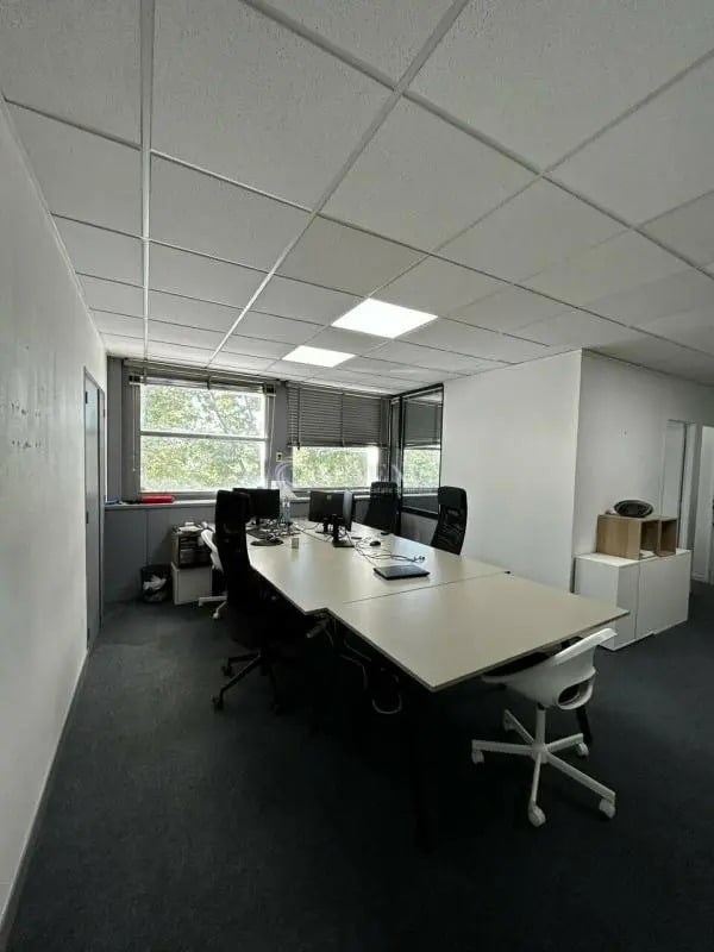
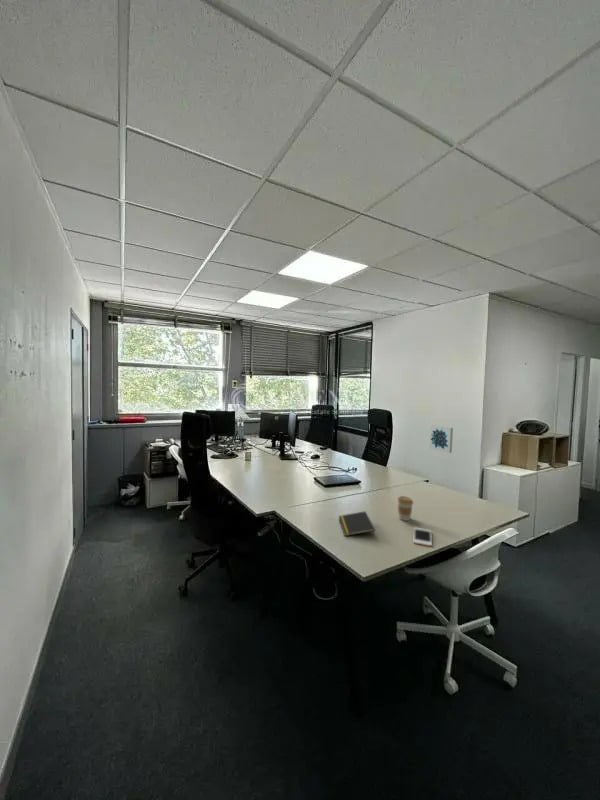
+ coffee cup [396,495,414,522]
+ cell phone [412,527,433,547]
+ wall art [428,424,454,454]
+ notepad [338,510,376,537]
